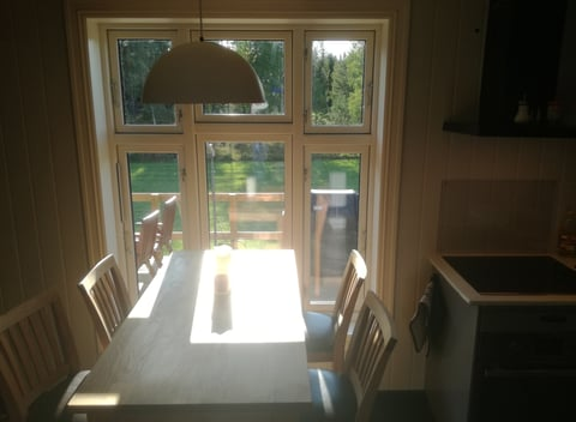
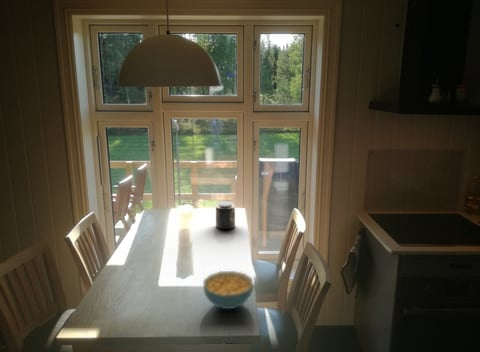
+ jar [215,200,236,230]
+ cereal bowl [202,270,255,310]
